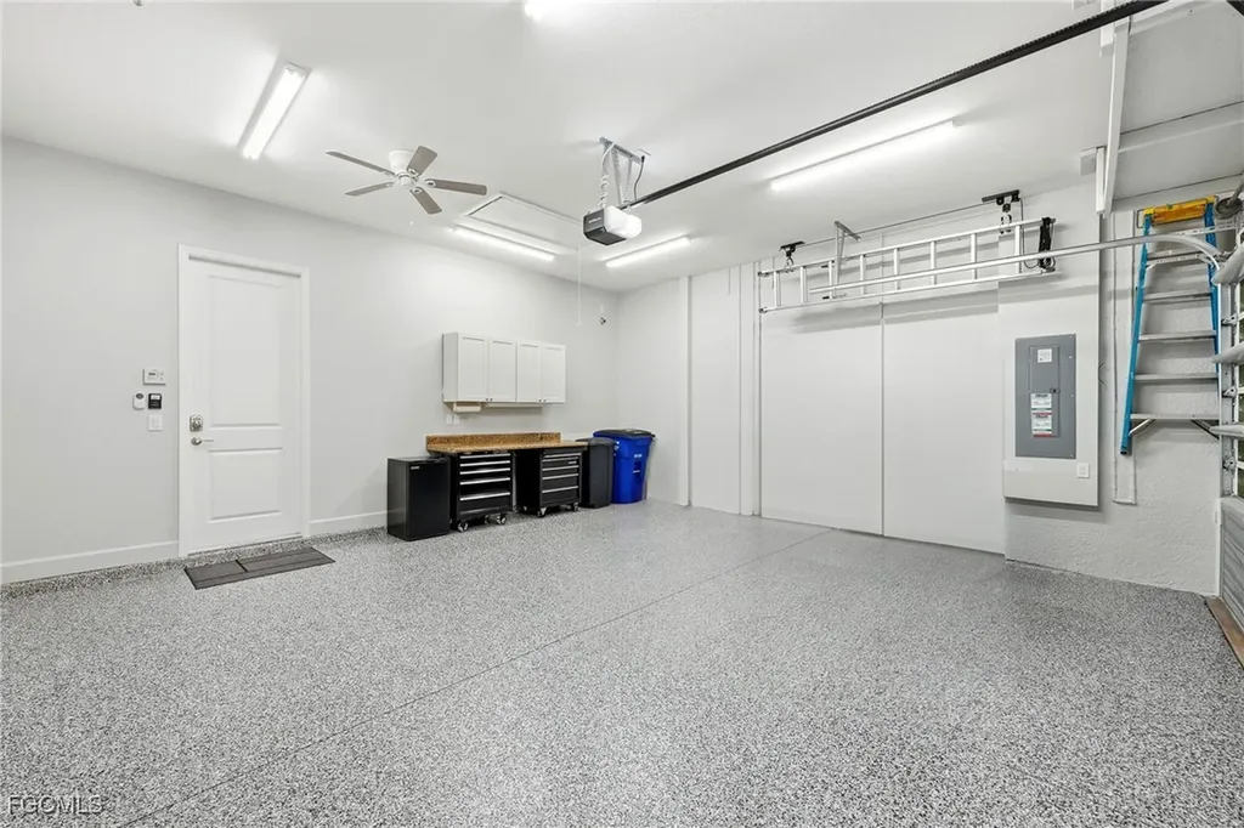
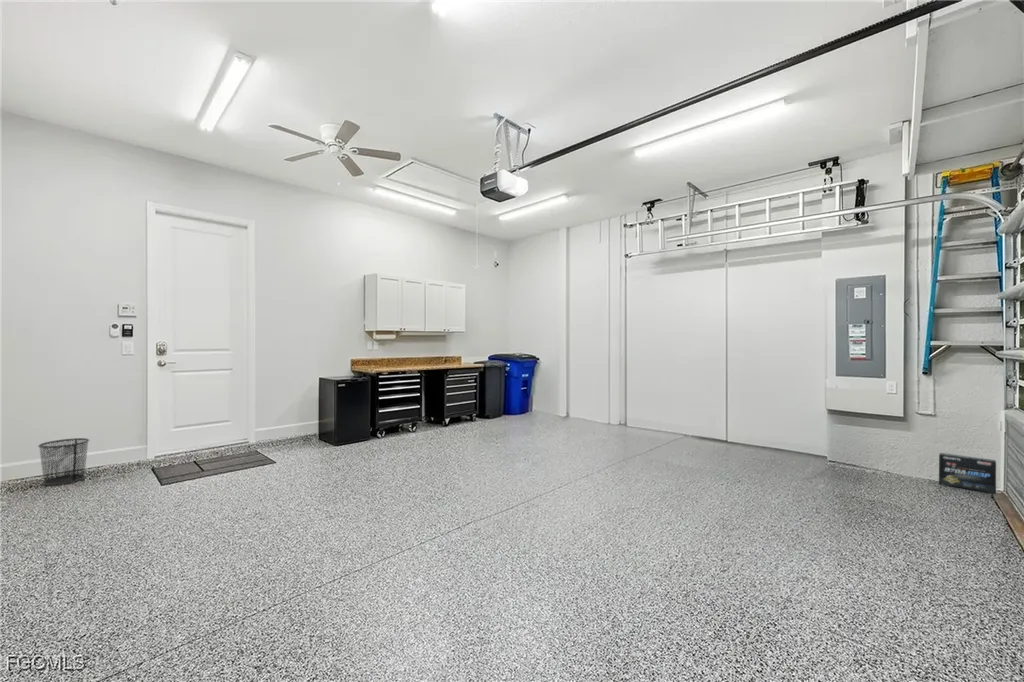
+ waste bin [37,437,90,486]
+ box [938,452,997,495]
